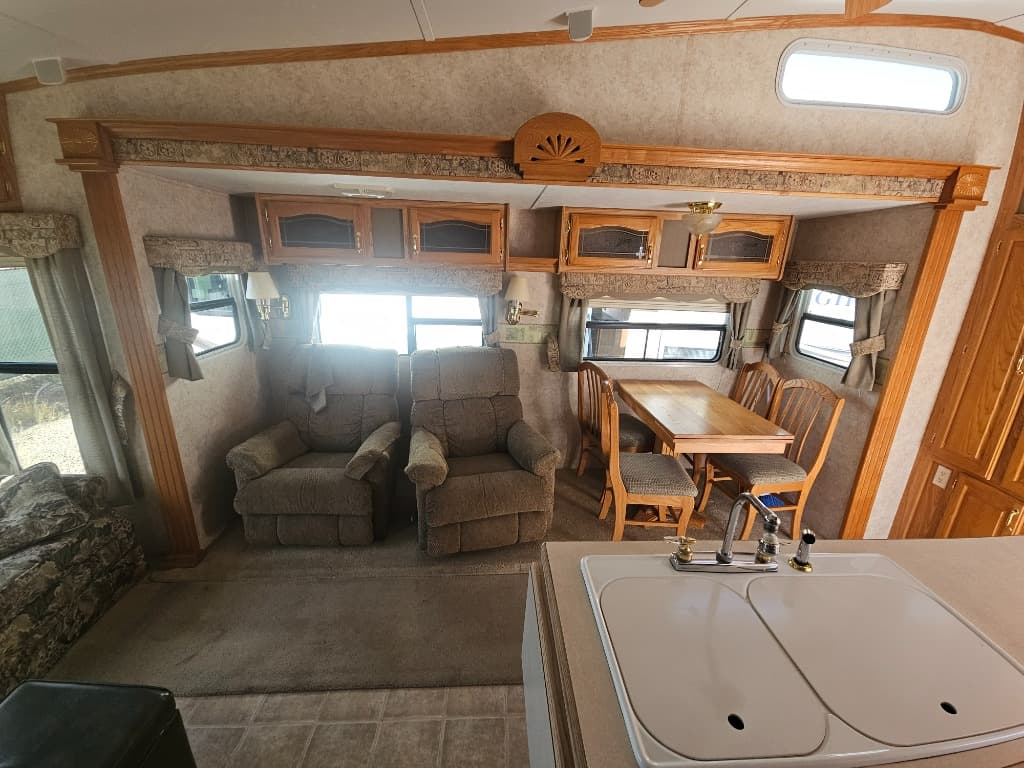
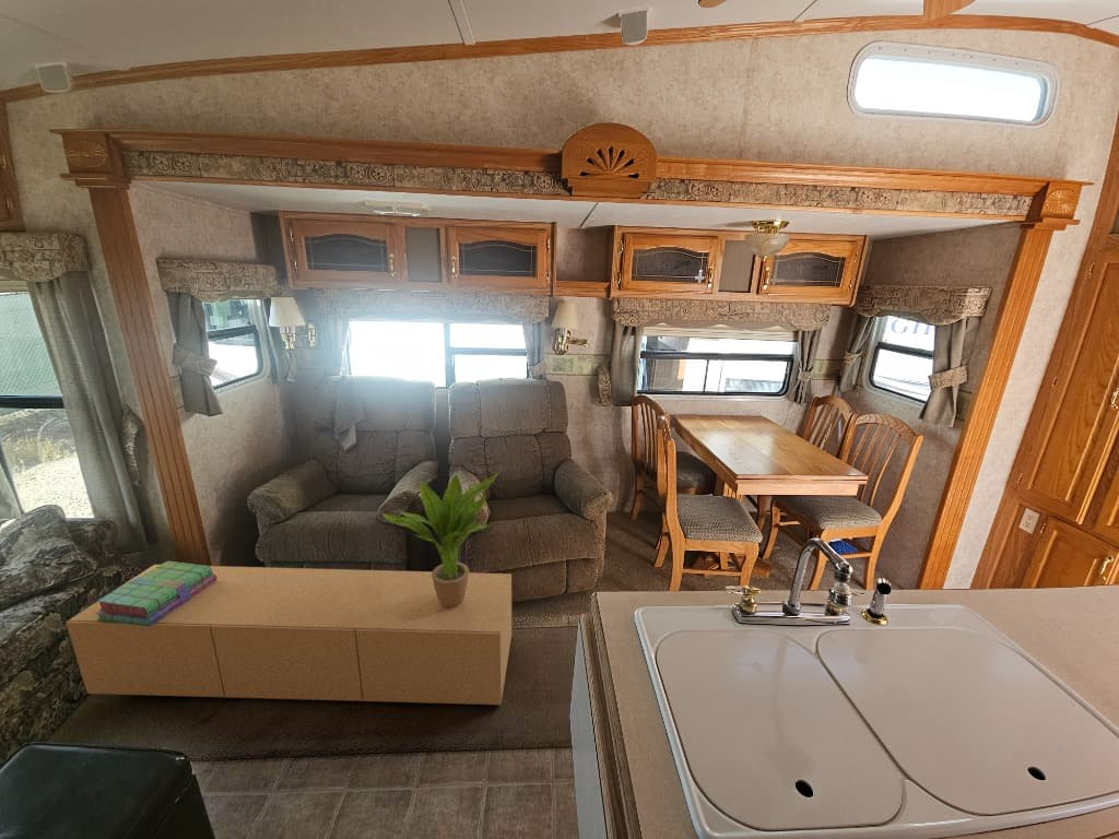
+ potted plant [381,471,499,607]
+ sideboard [64,564,513,706]
+ stack of books [96,560,217,627]
